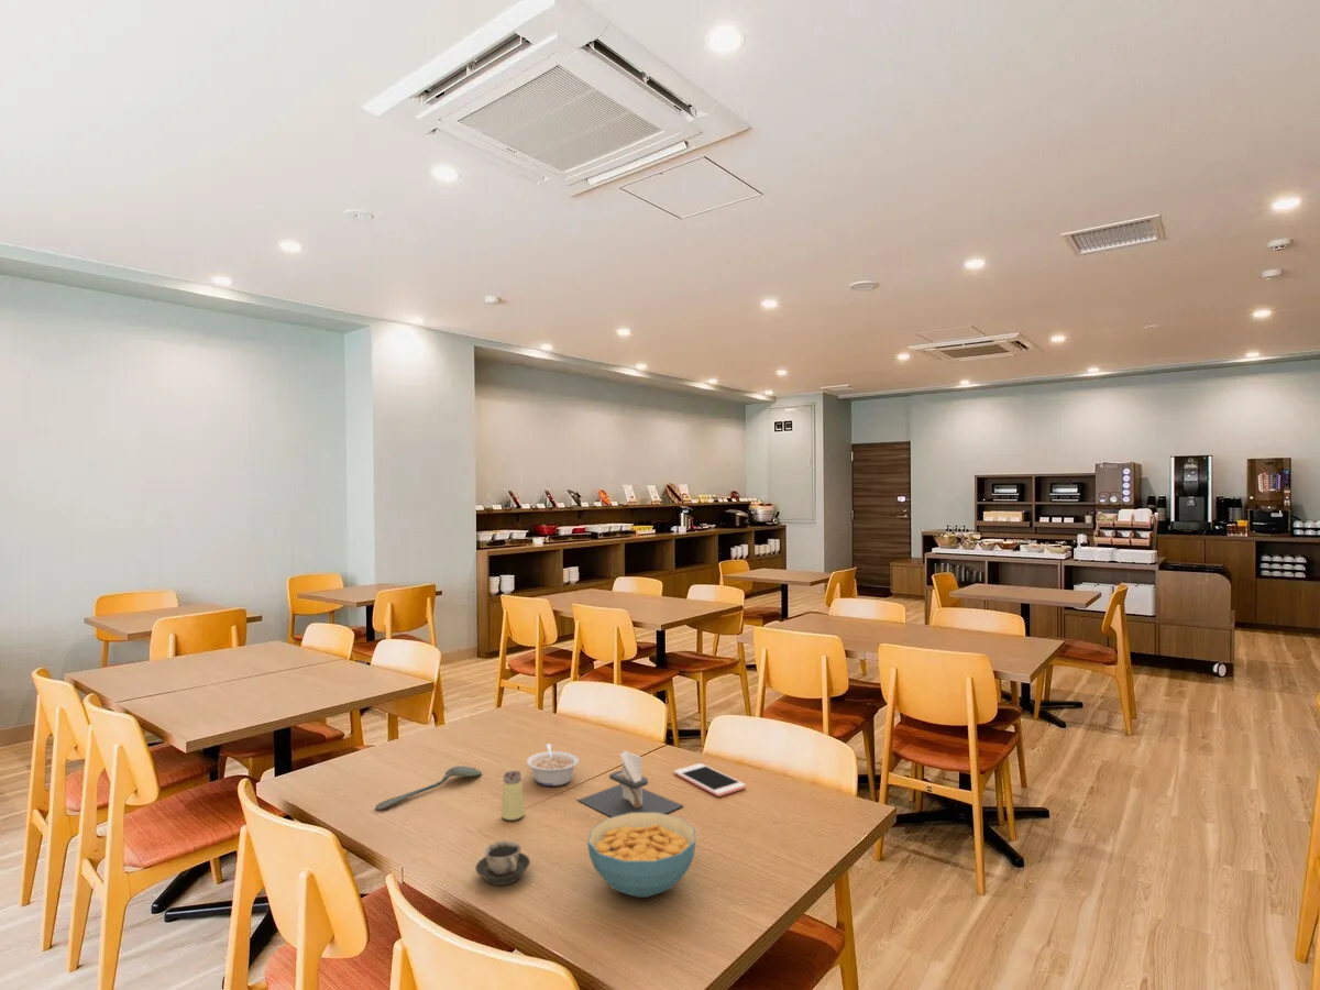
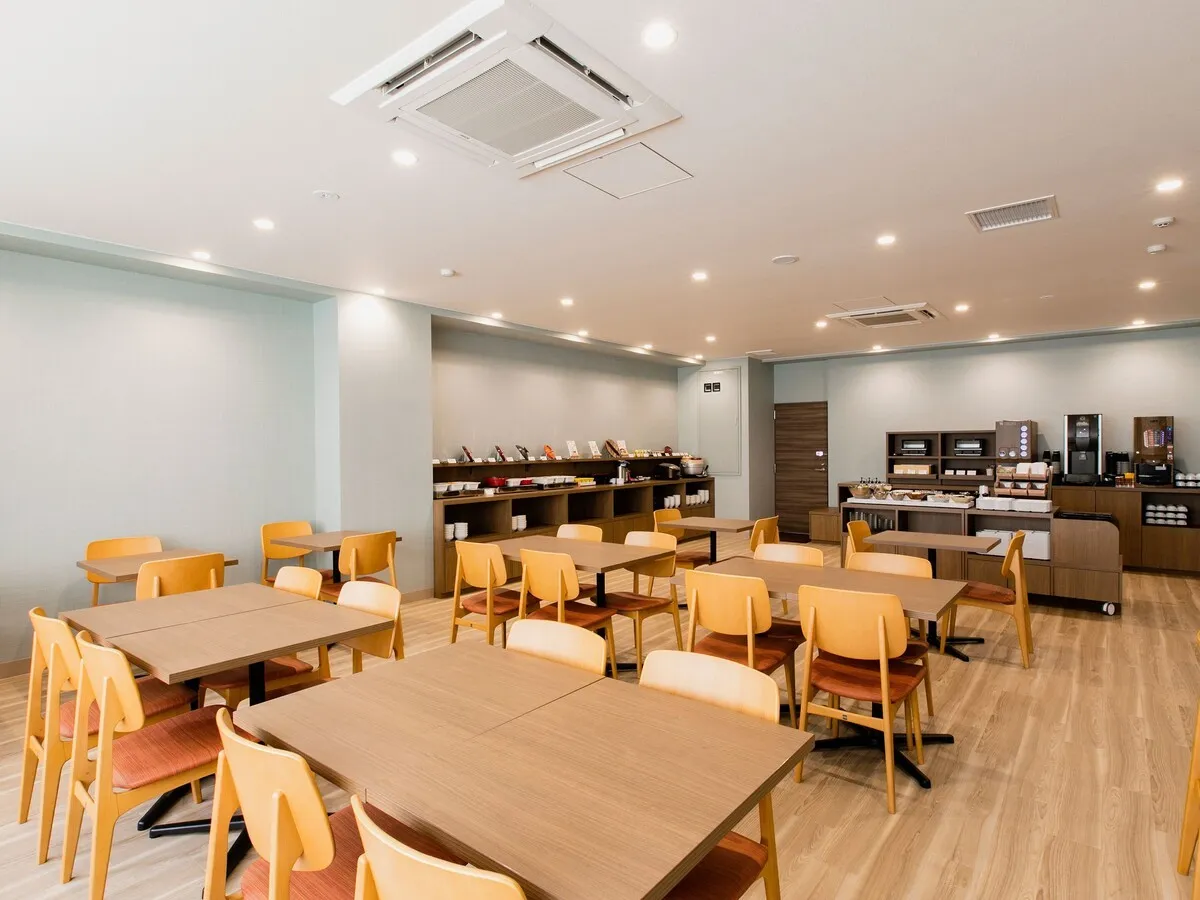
- cereal bowl [586,813,696,899]
- cell phone [673,762,747,798]
- cup [474,839,531,887]
- spoon [375,766,483,811]
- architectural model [576,749,685,817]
- saltshaker [501,770,526,822]
- legume [526,743,580,788]
